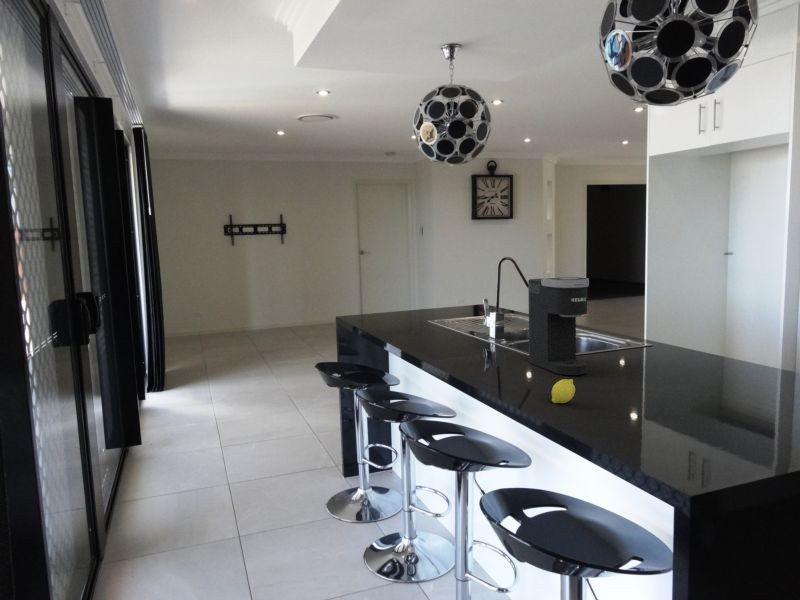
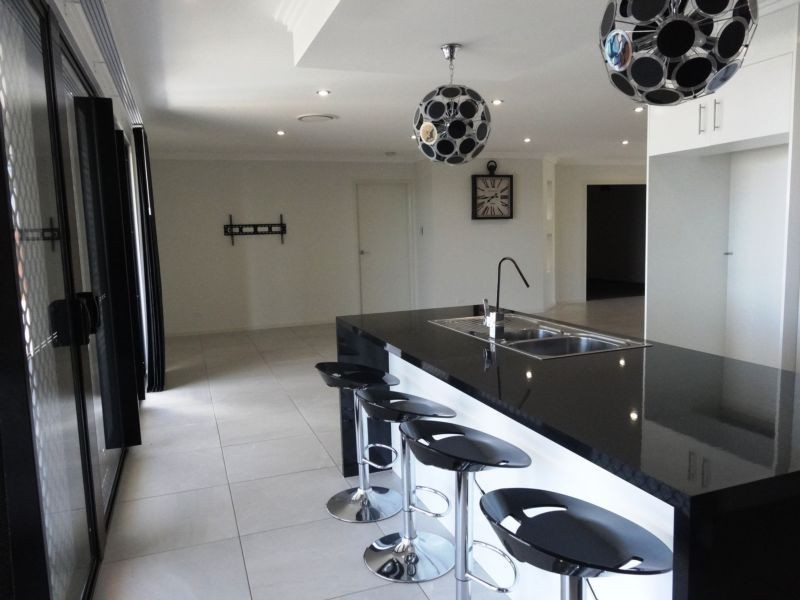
- coffee maker [527,276,590,376]
- fruit [551,378,576,404]
